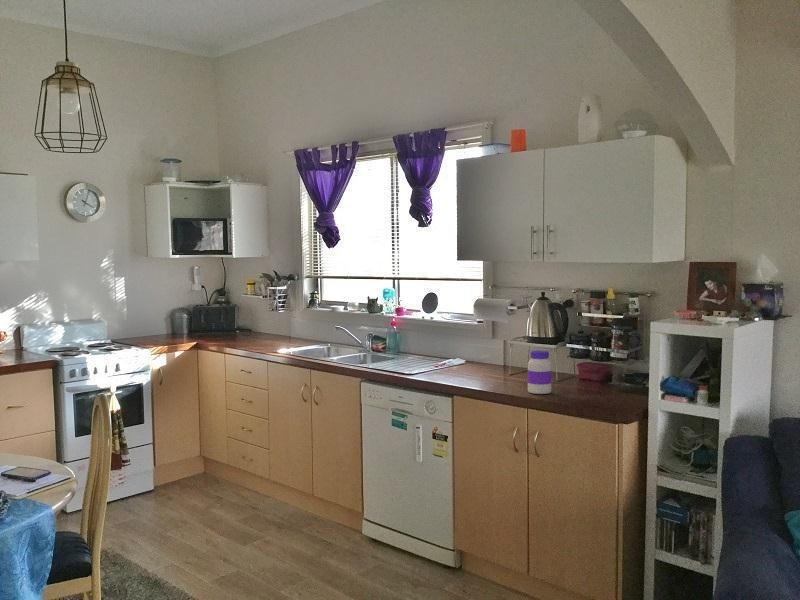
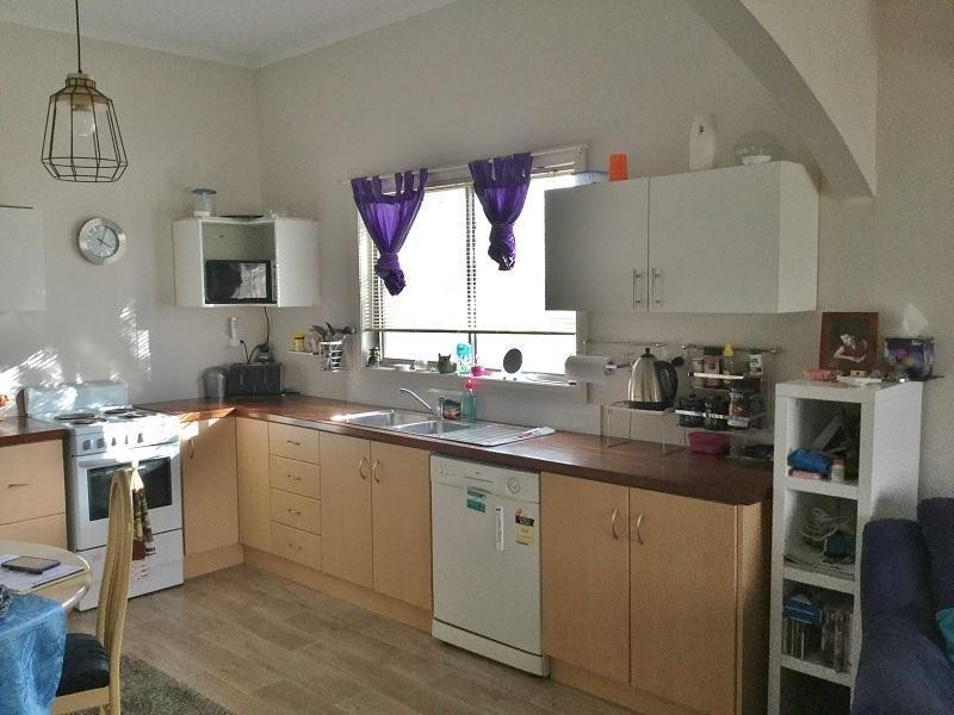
- jar [527,349,552,395]
